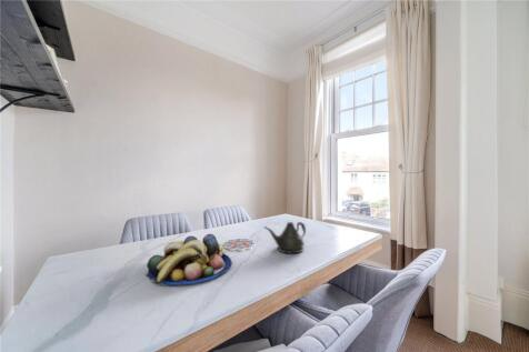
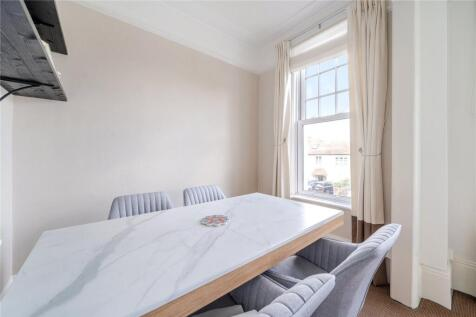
- teapot [263,221,307,254]
- fruit bowl [144,233,233,286]
